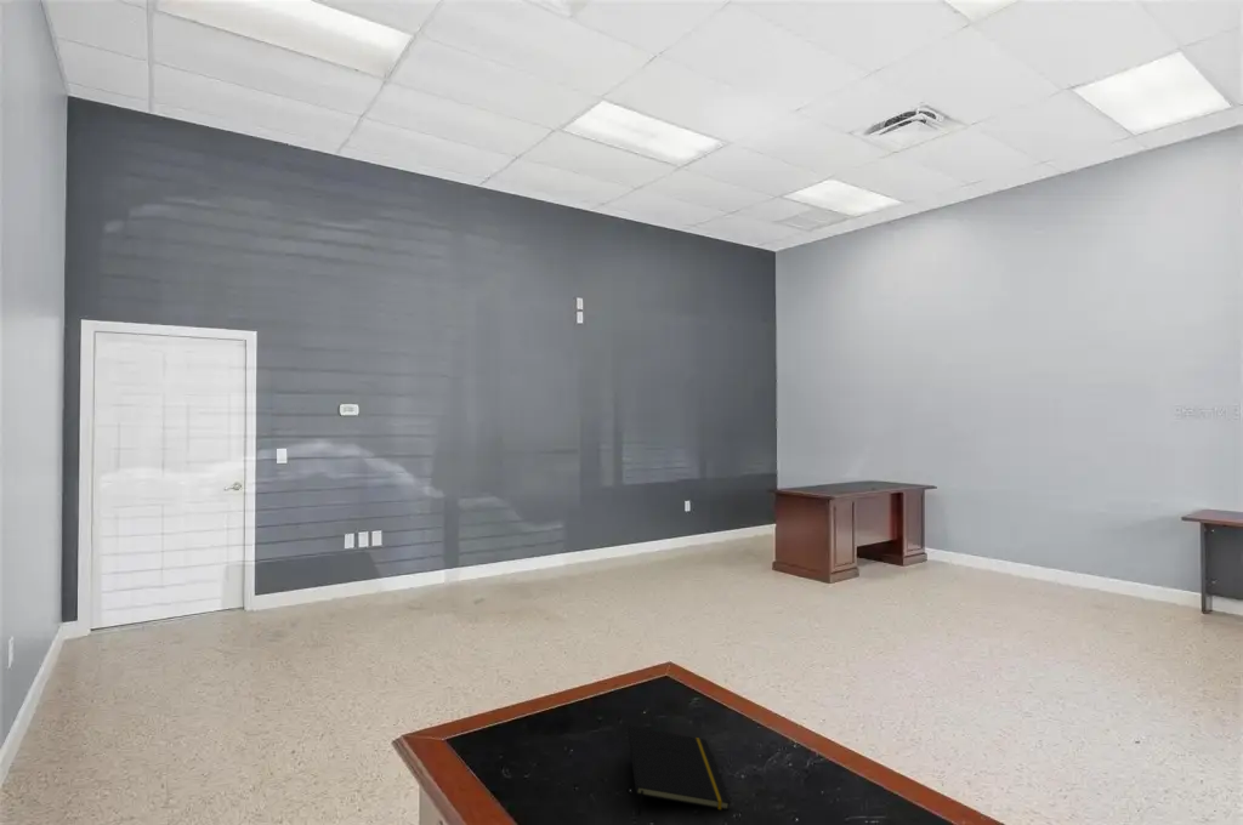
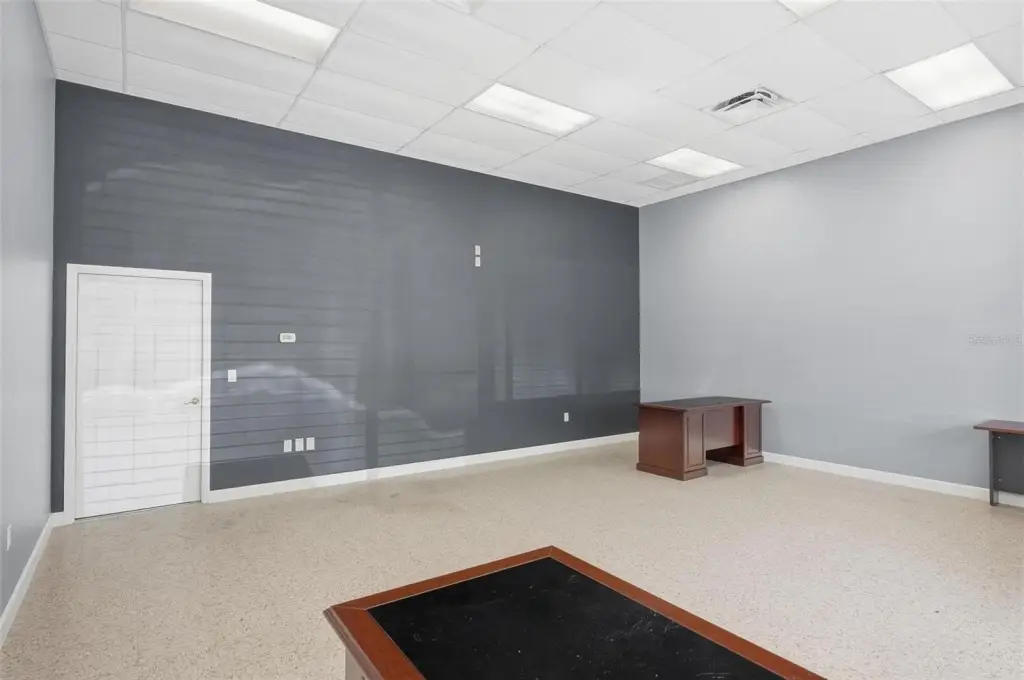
- notepad [626,726,731,817]
